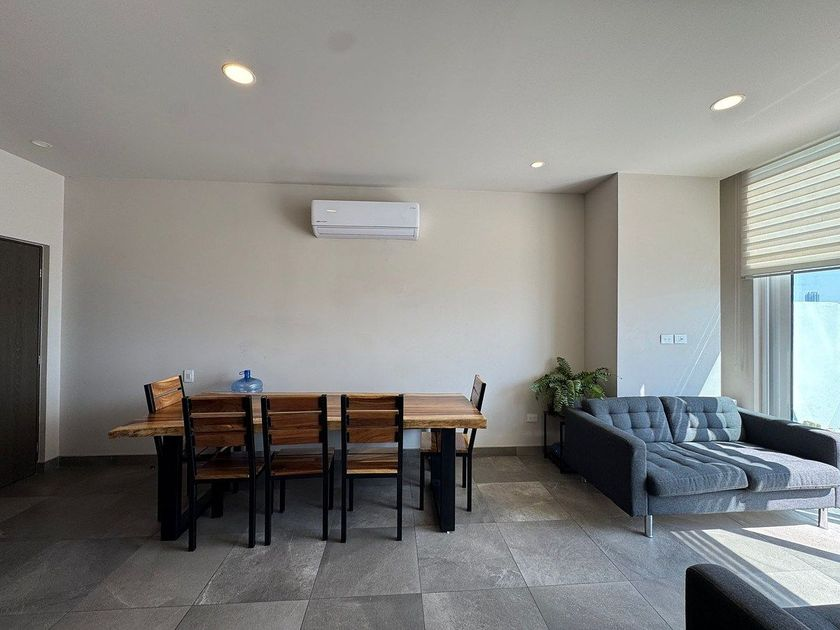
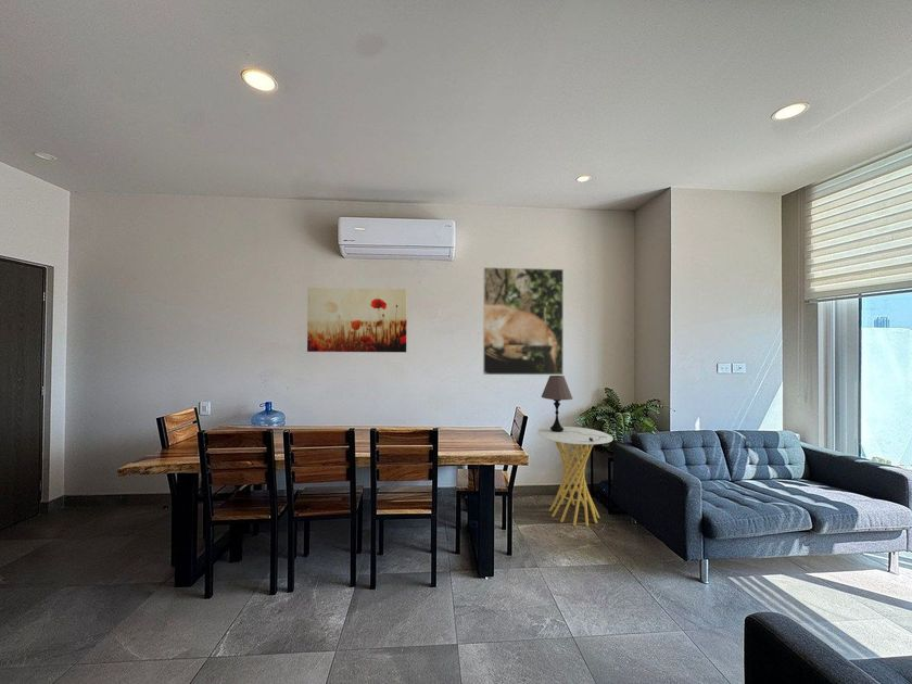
+ table lamp [541,375,607,441]
+ side table [537,426,613,528]
+ wall art [306,287,408,353]
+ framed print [482,266,565,376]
